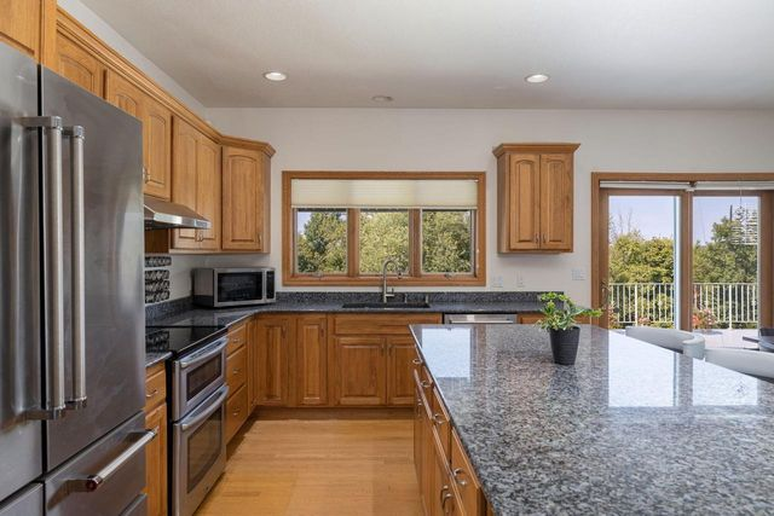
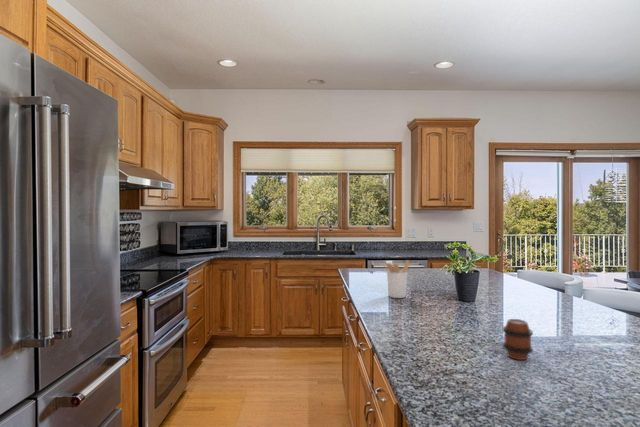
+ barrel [502,318,534,361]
+ utensil holder [382,259,411,299]
